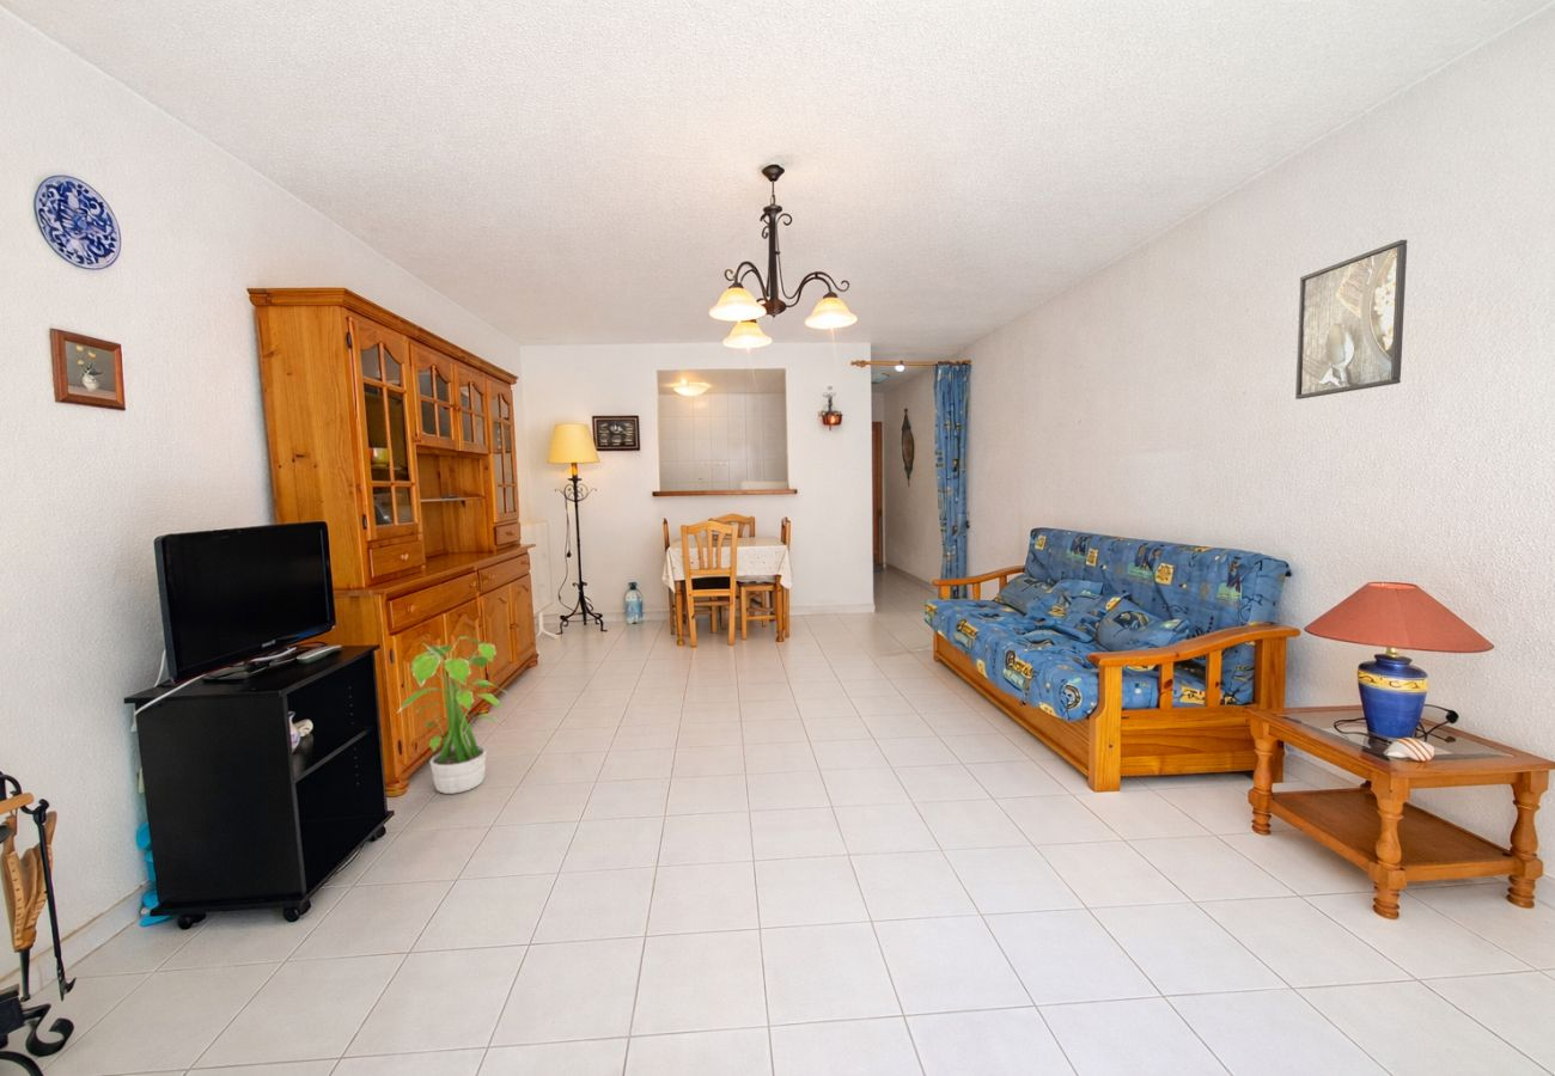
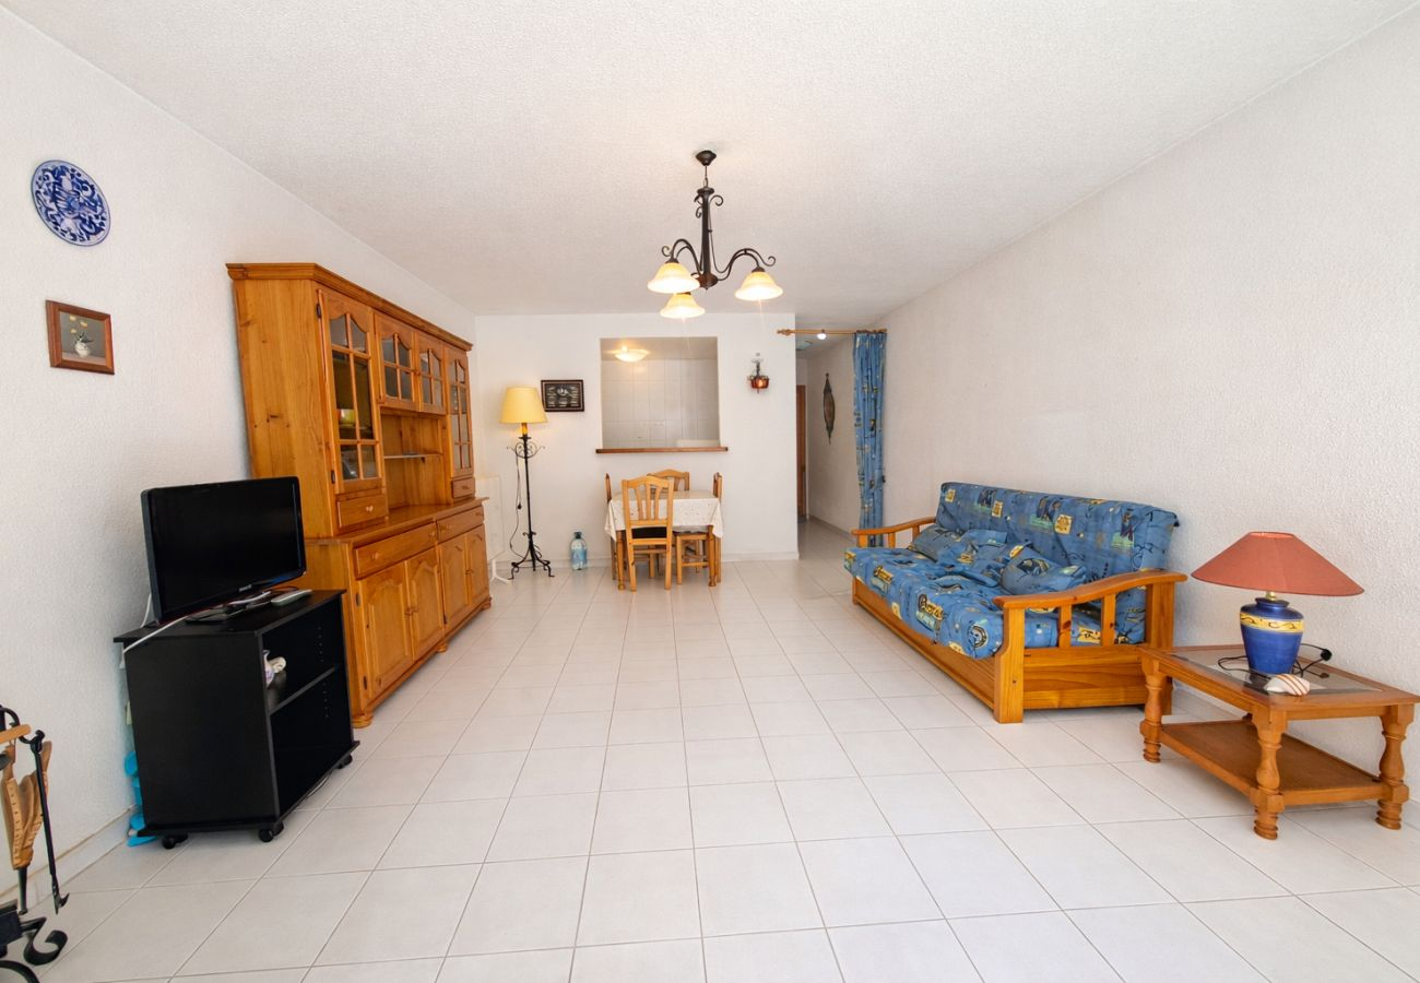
- potted plant [396,636,511,795]
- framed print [1294,239,1408,401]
